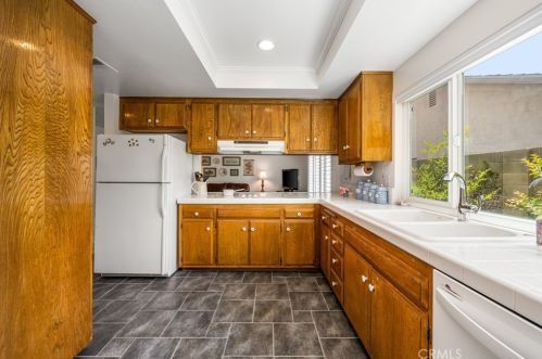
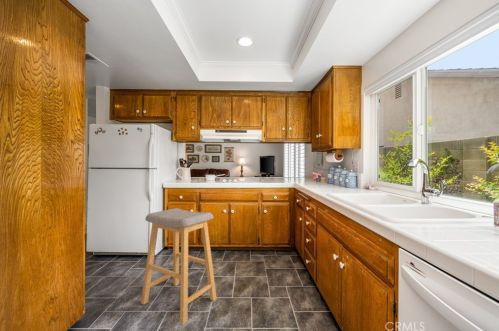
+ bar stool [140,207,217,326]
